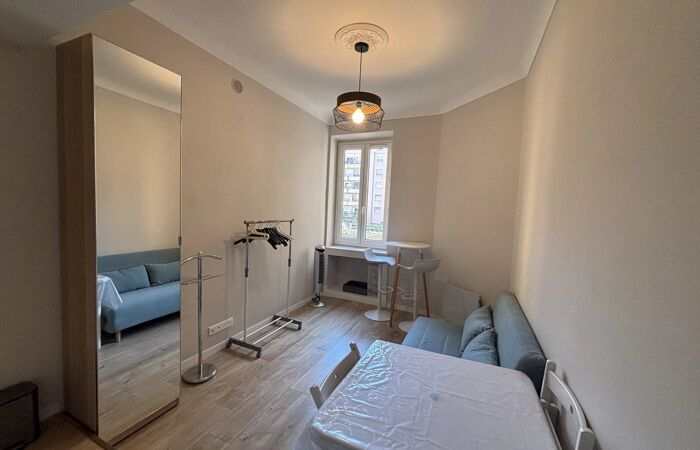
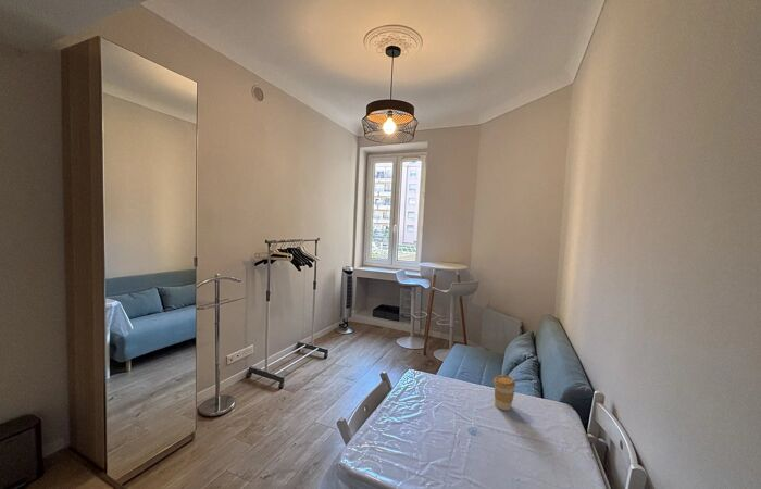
+ coffee cup [492,374,516,411]
